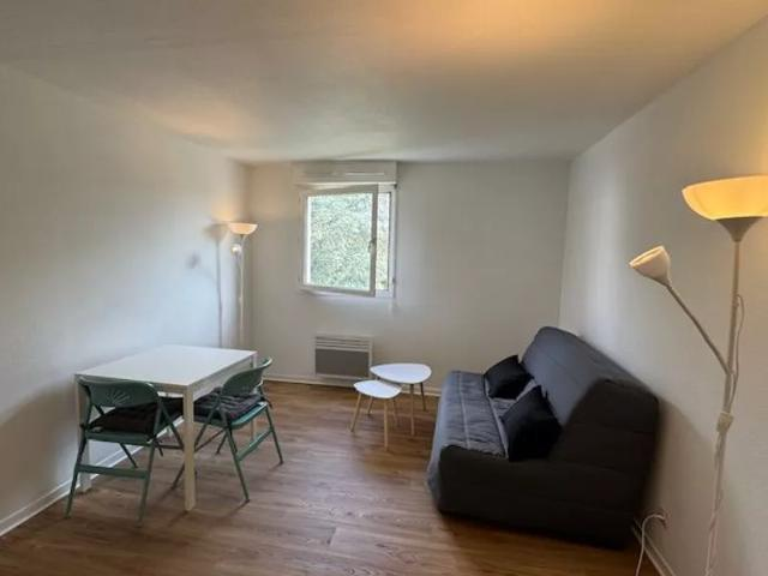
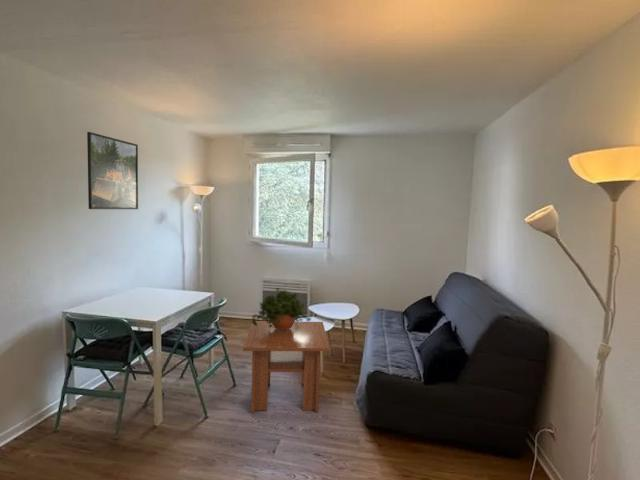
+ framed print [86,131,139,210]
+ potted plant [250,286,313,329]
+ coffee table [242,320,331,414]
